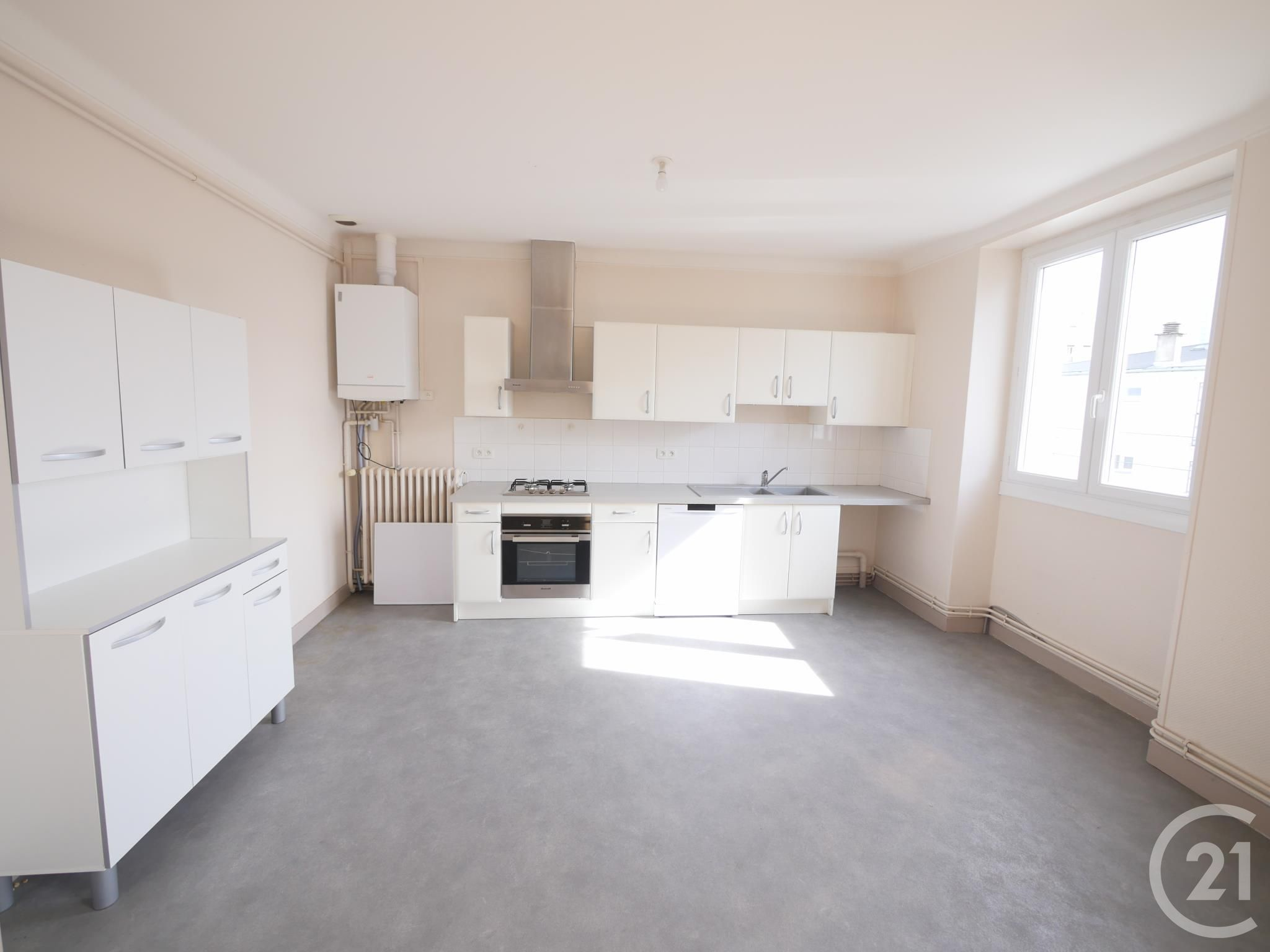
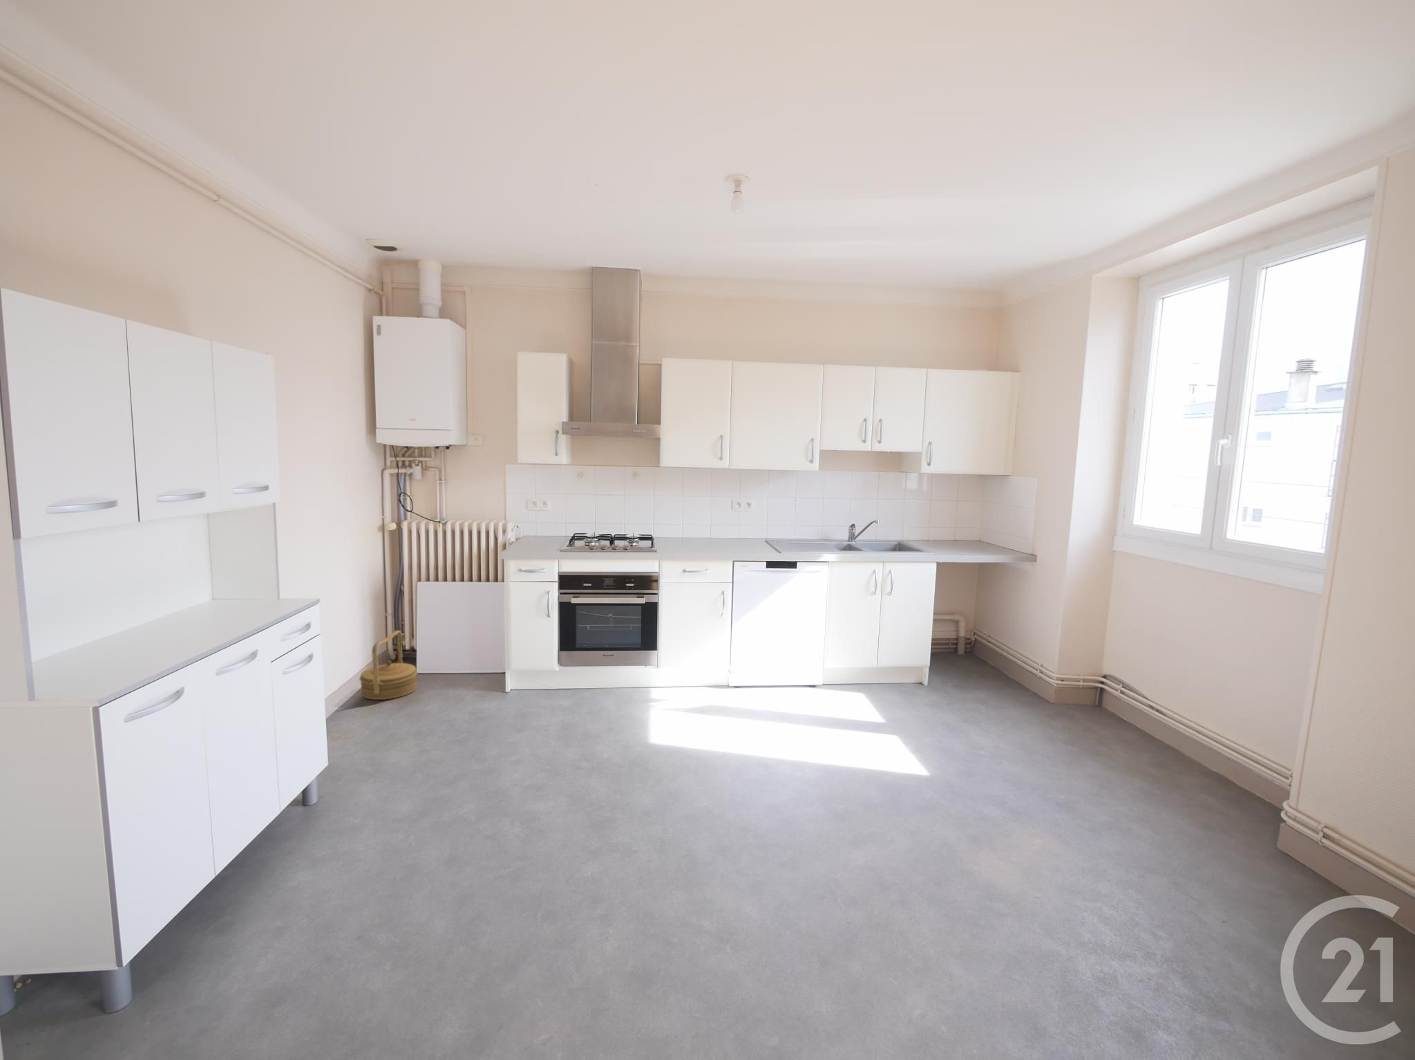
+ basket [359,630,419,700]
